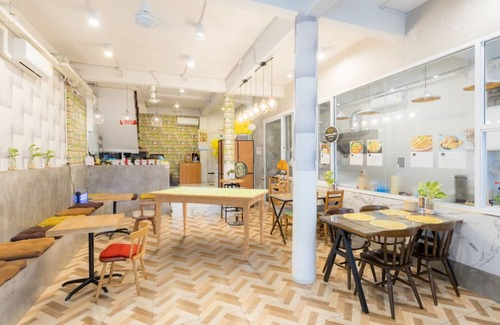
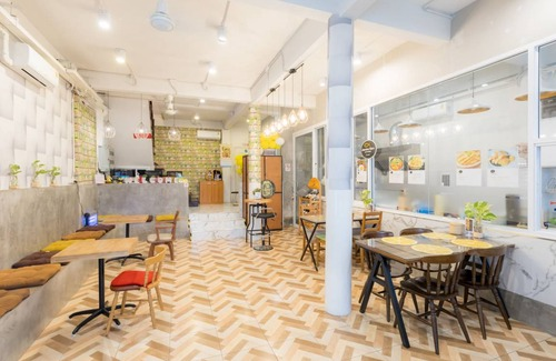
- dining table [148,186,270,262]
